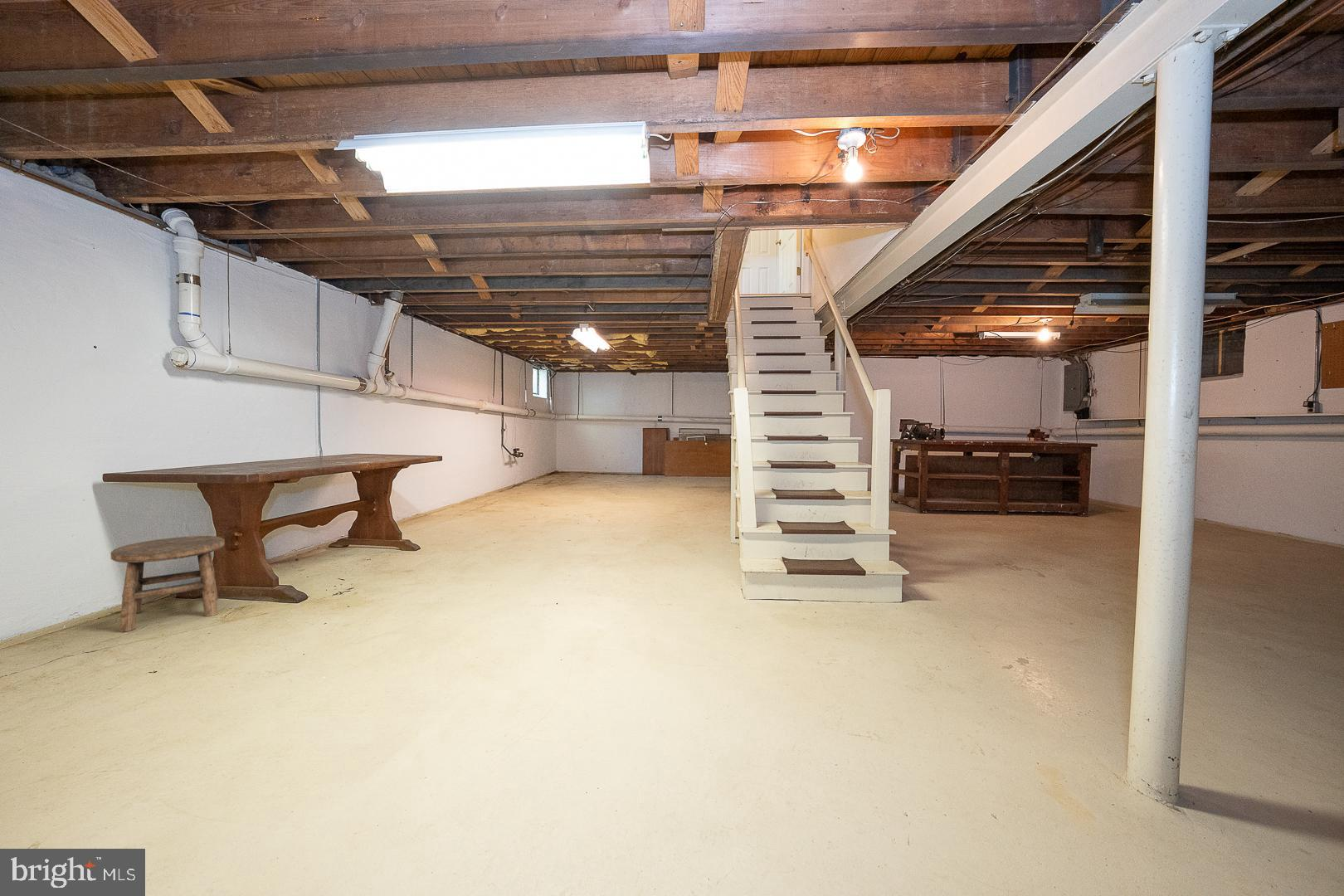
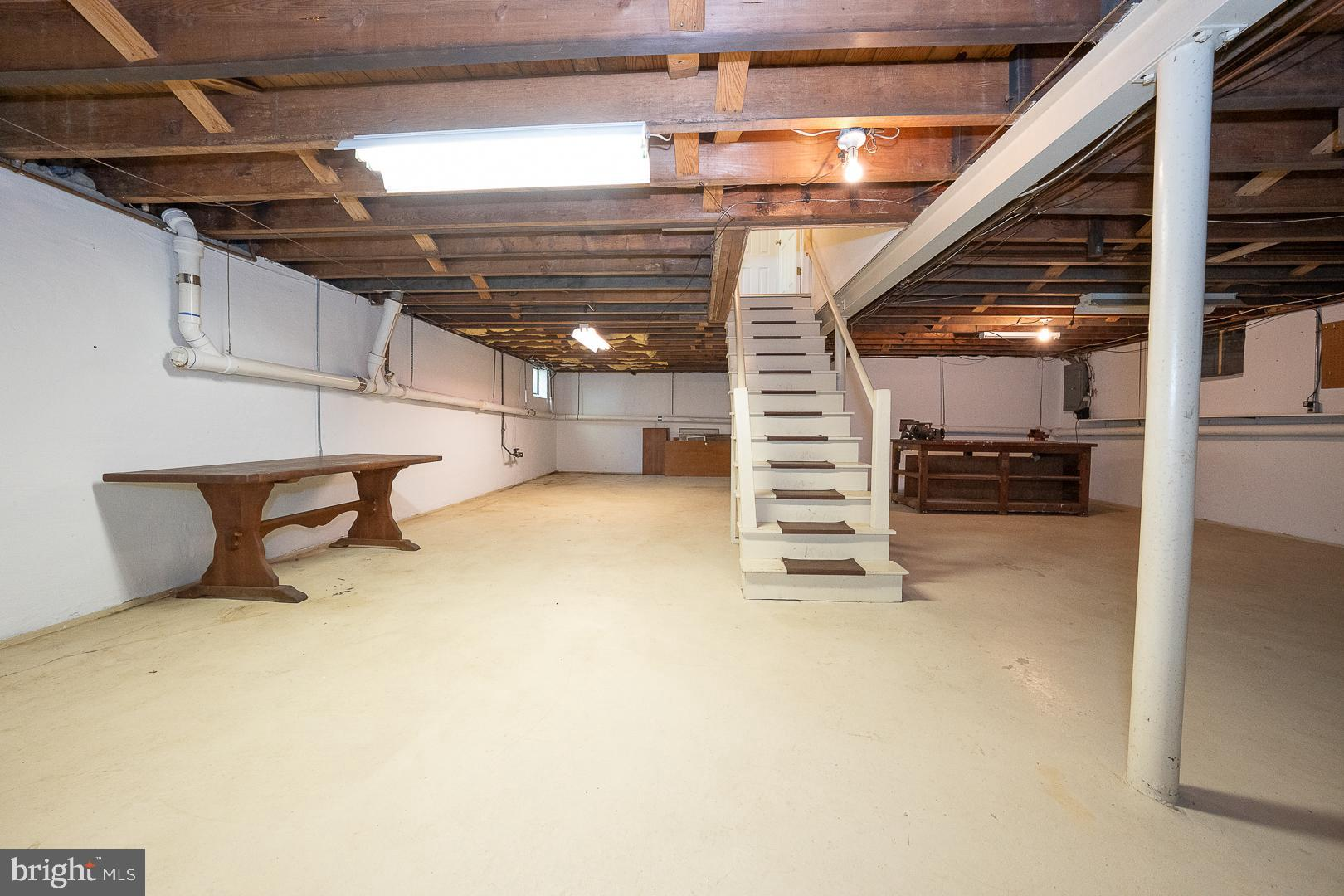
- stool [110,535,226,633]
